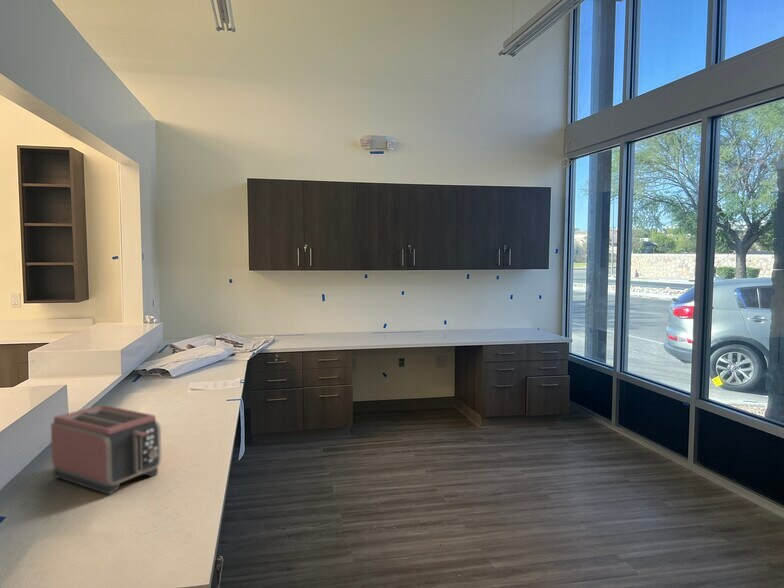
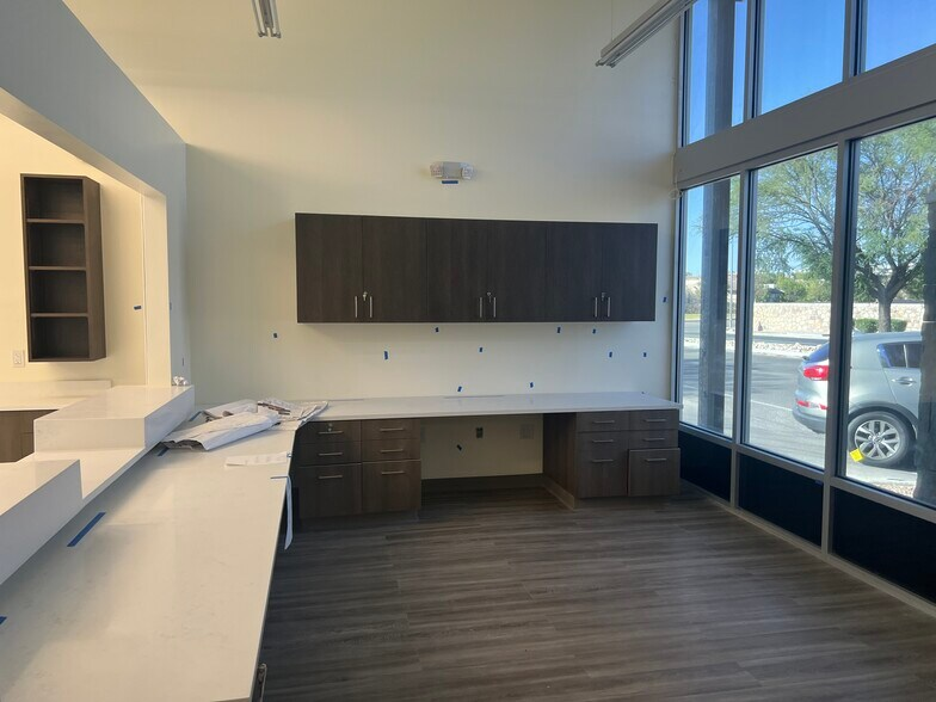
- toaster [50,404,162,495]
